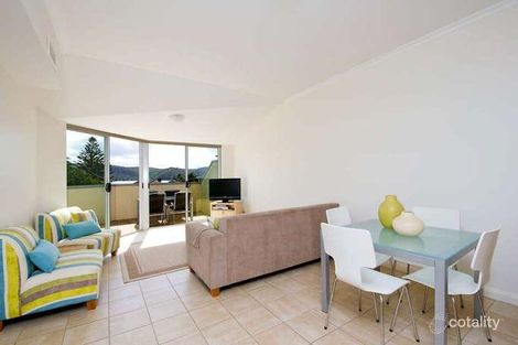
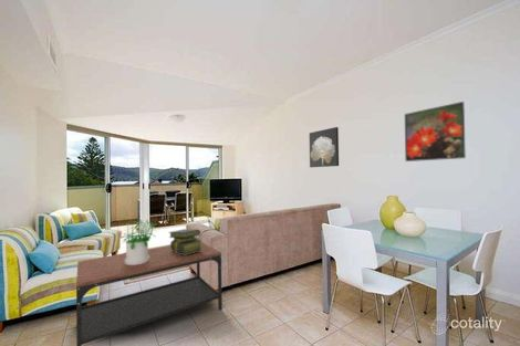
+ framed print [404,101,467,162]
+ stack of books [168,228,204,255]
+ coffee table [75,241,223,346]
+ wall art [309,126,340,168]
+ potted plant [123,219,157,265]
